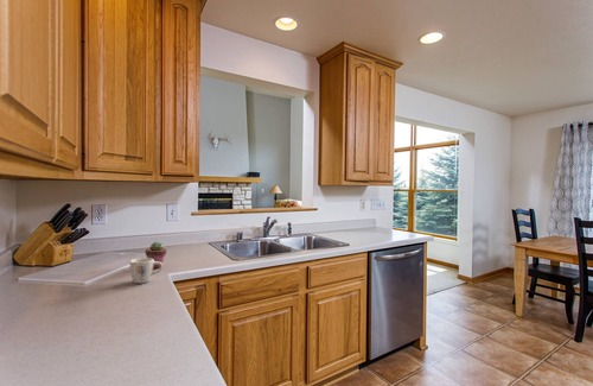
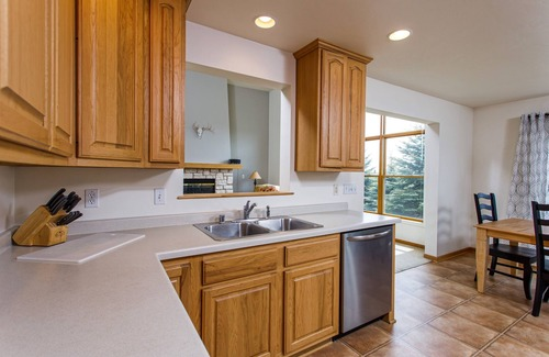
- potted succulent [145,241,167,270]
- mug [128,257,164,284]
